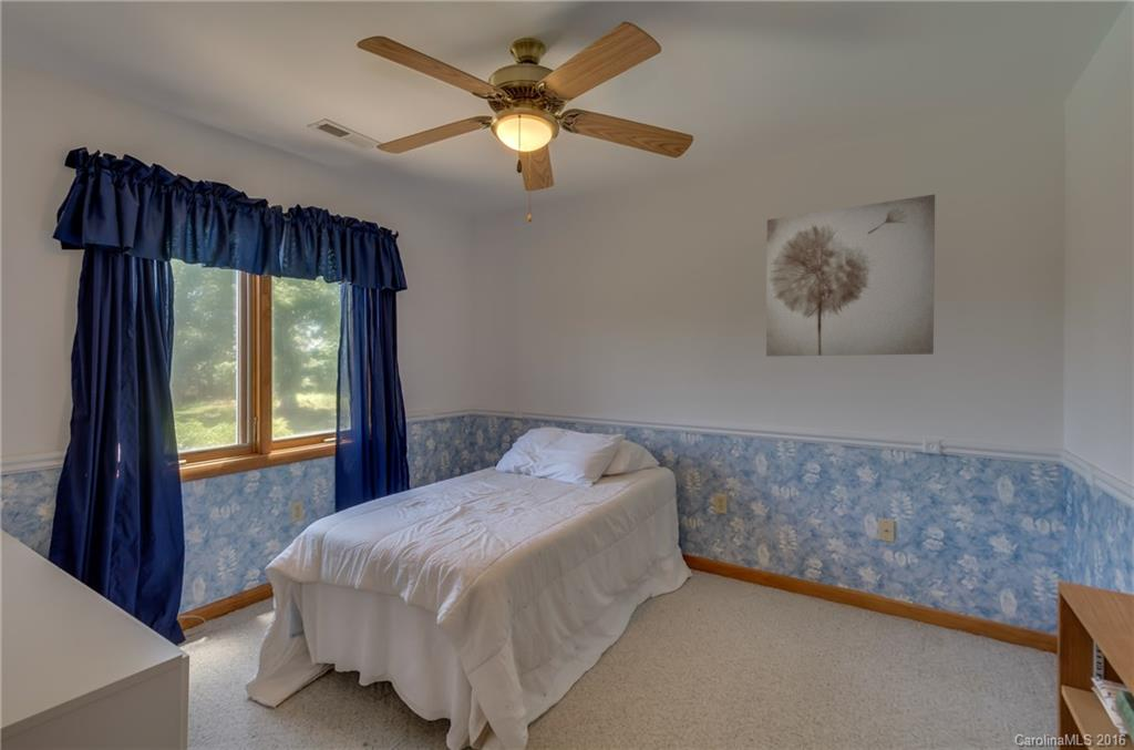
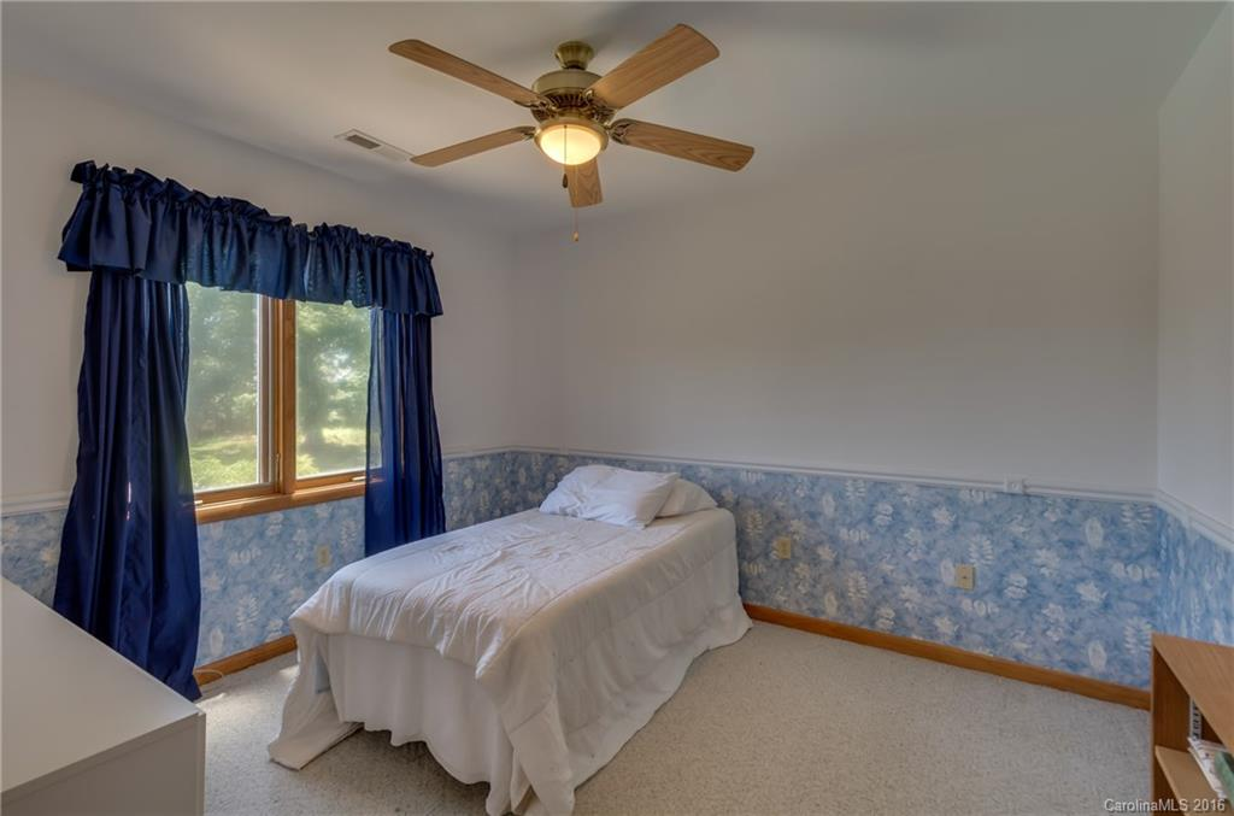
- wall art [765,193,936,357]
